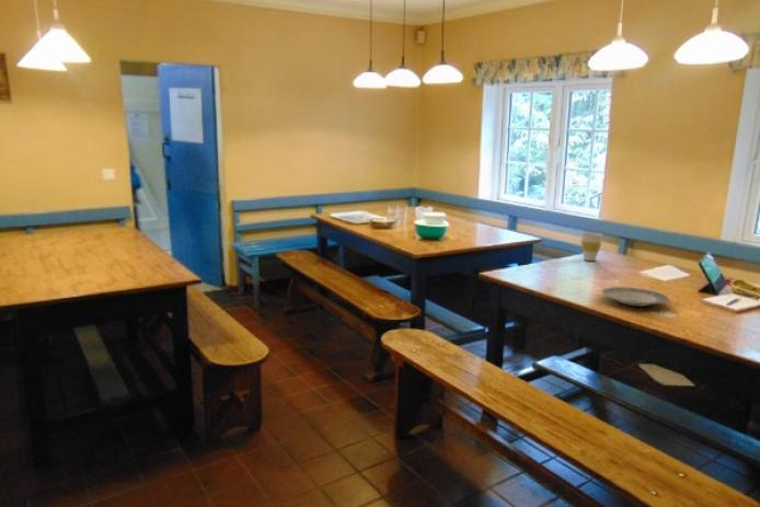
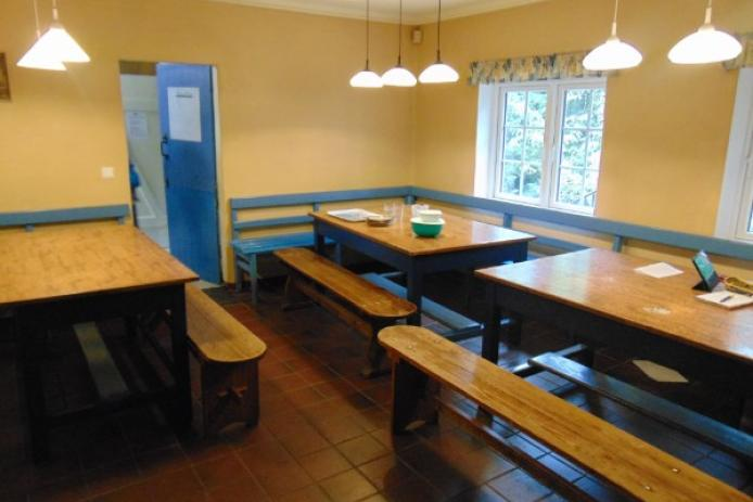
- plate [600,286,670,308]
- cup [579,231,604,262]
